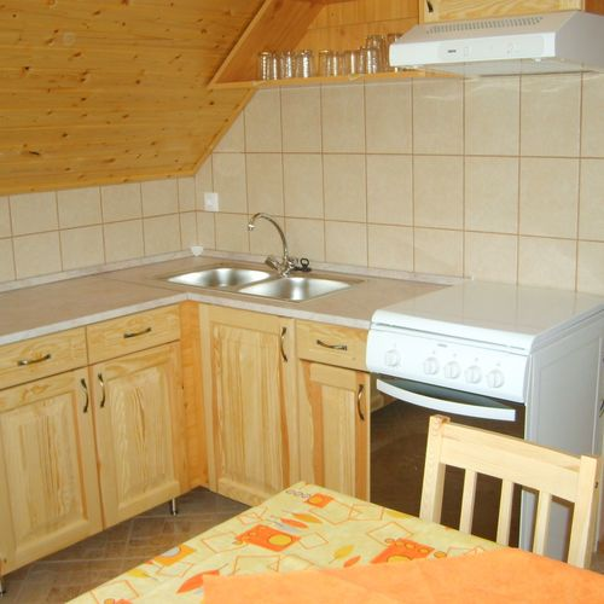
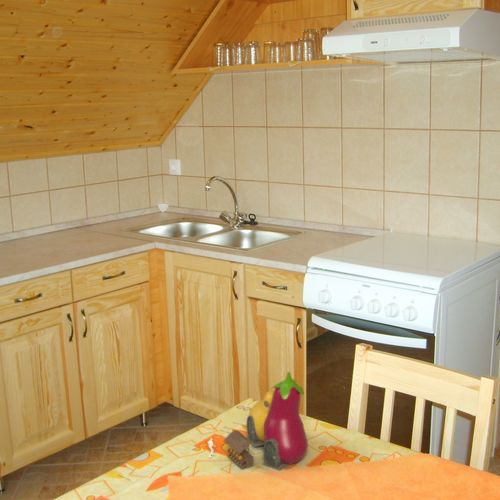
+ fruit [207,371,309,472]
